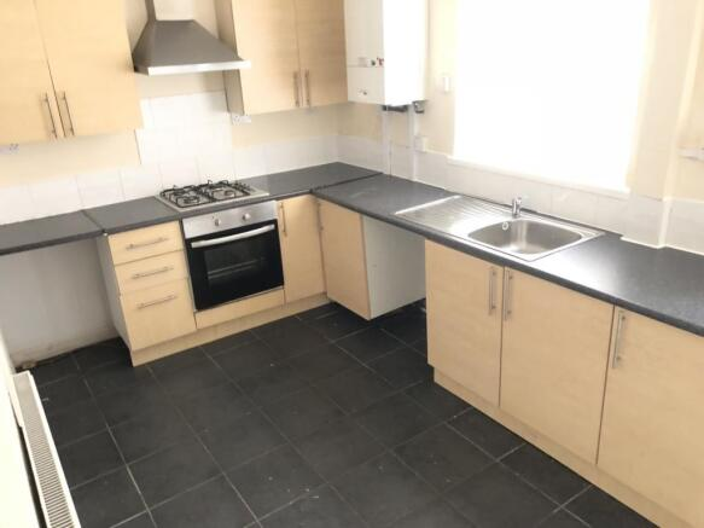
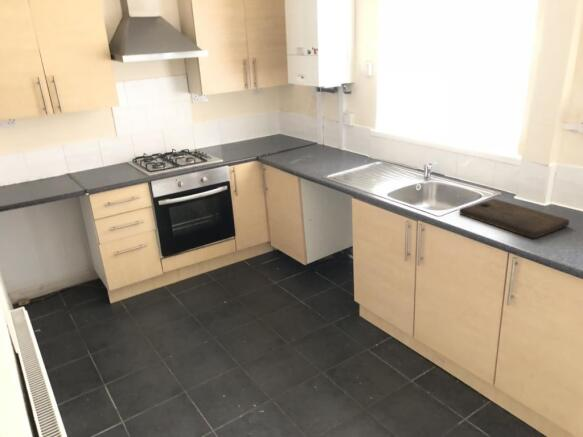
+ cutting board [458,198,570,240]
